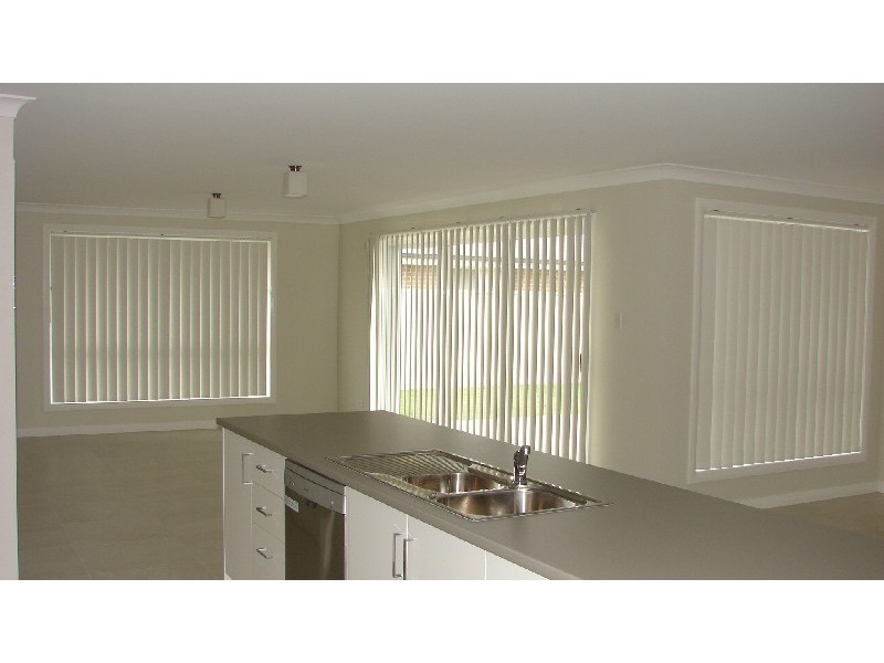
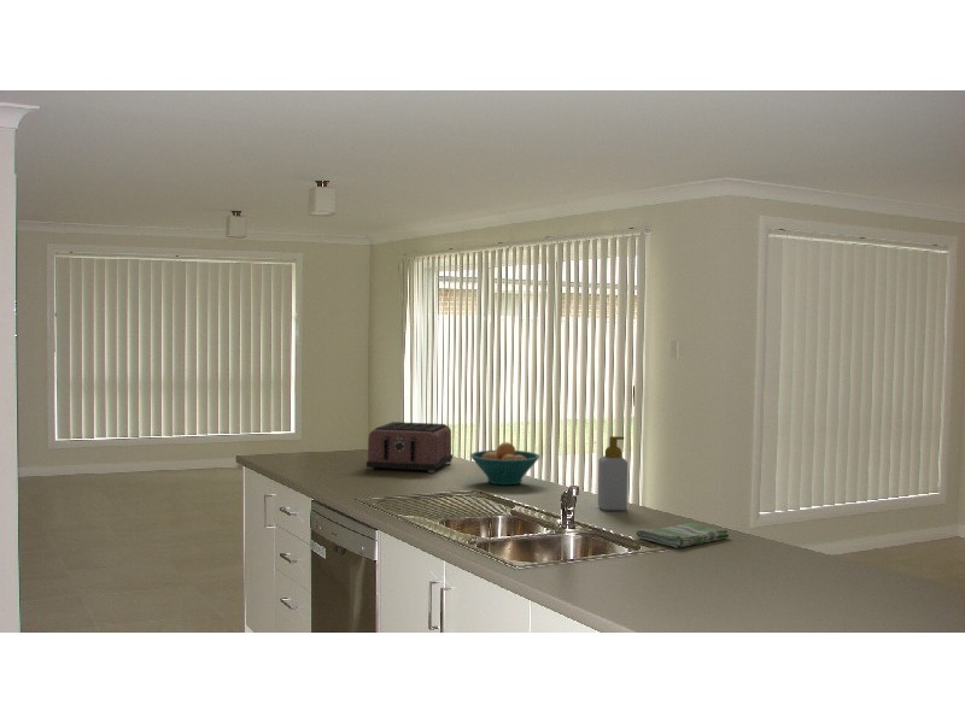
+ toaster [365,421,454,474]
+ soap bottle [597,435,628,512]
+ fruit bowl [469,441,542,486]
+ dish towel [634,522,730,549]
